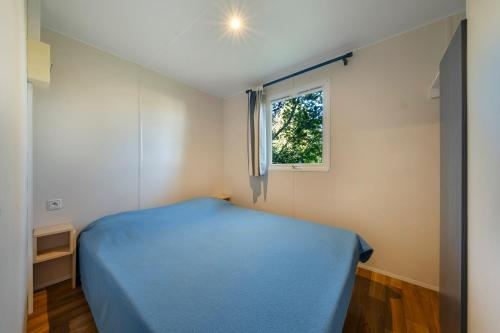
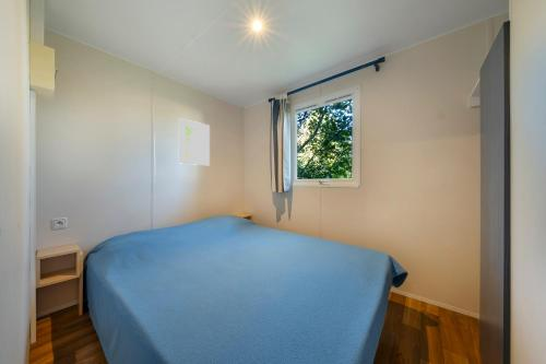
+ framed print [178,117,211,166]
